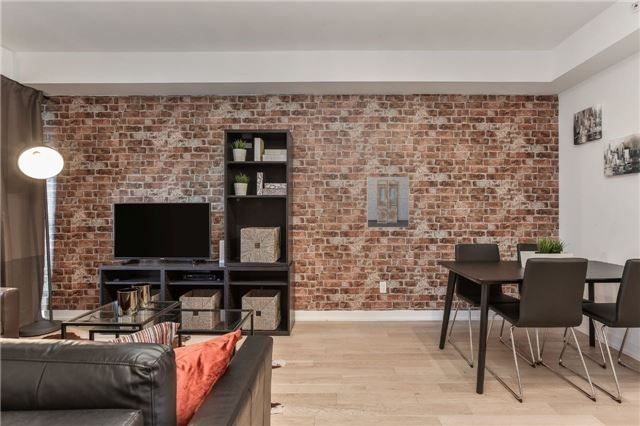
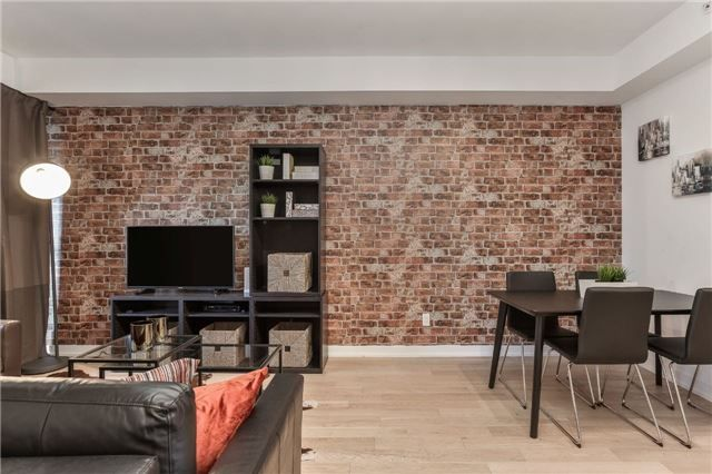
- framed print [366,176,410,229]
